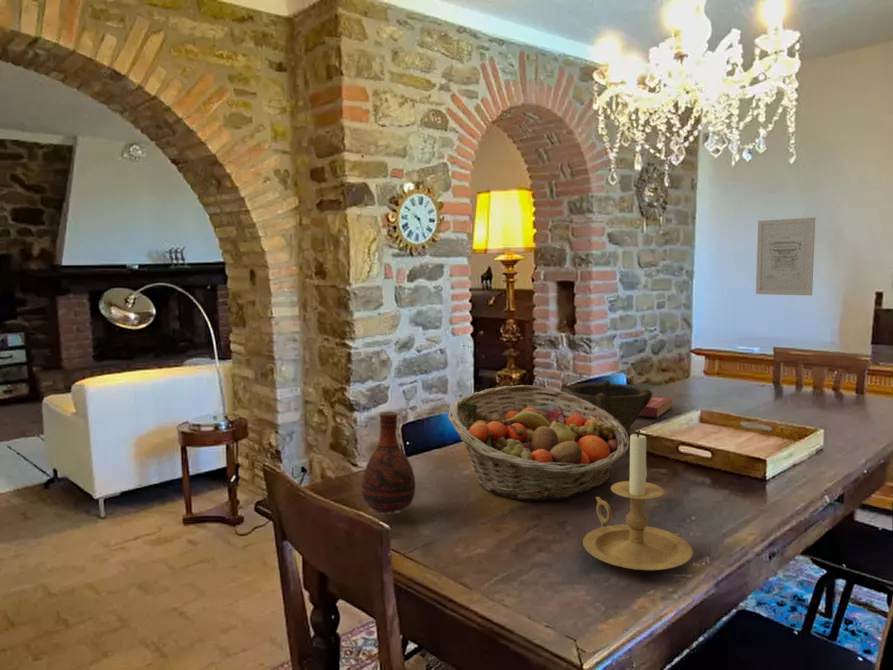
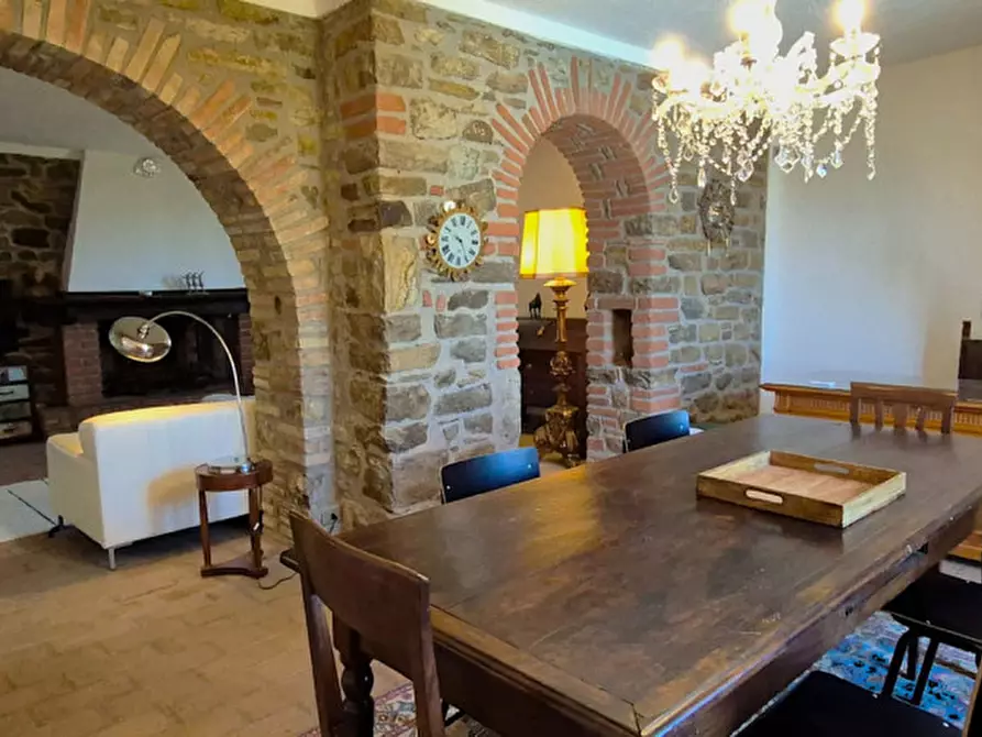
- book [639,395,673,419]
- vase [361,410,429,534]
- wall art [755,217,816,296]
- bowl [560,379,654,433]
- candle holder [582,429,694,571]
- fruit basket [447,384,630,502]
